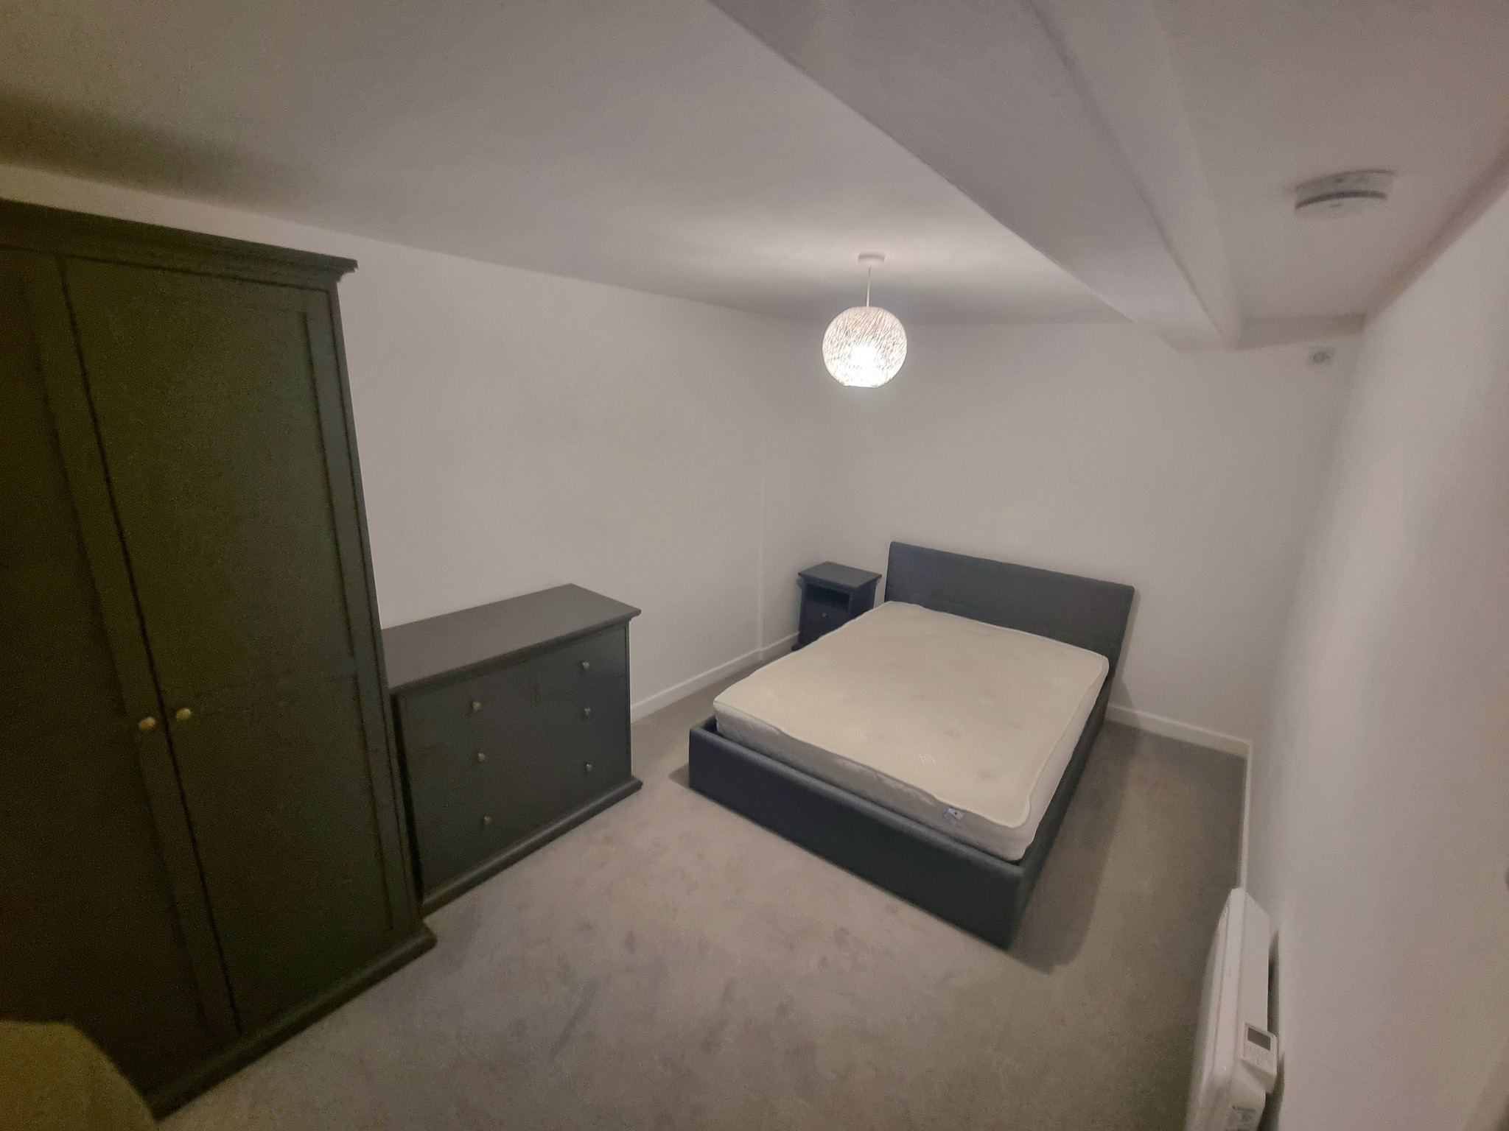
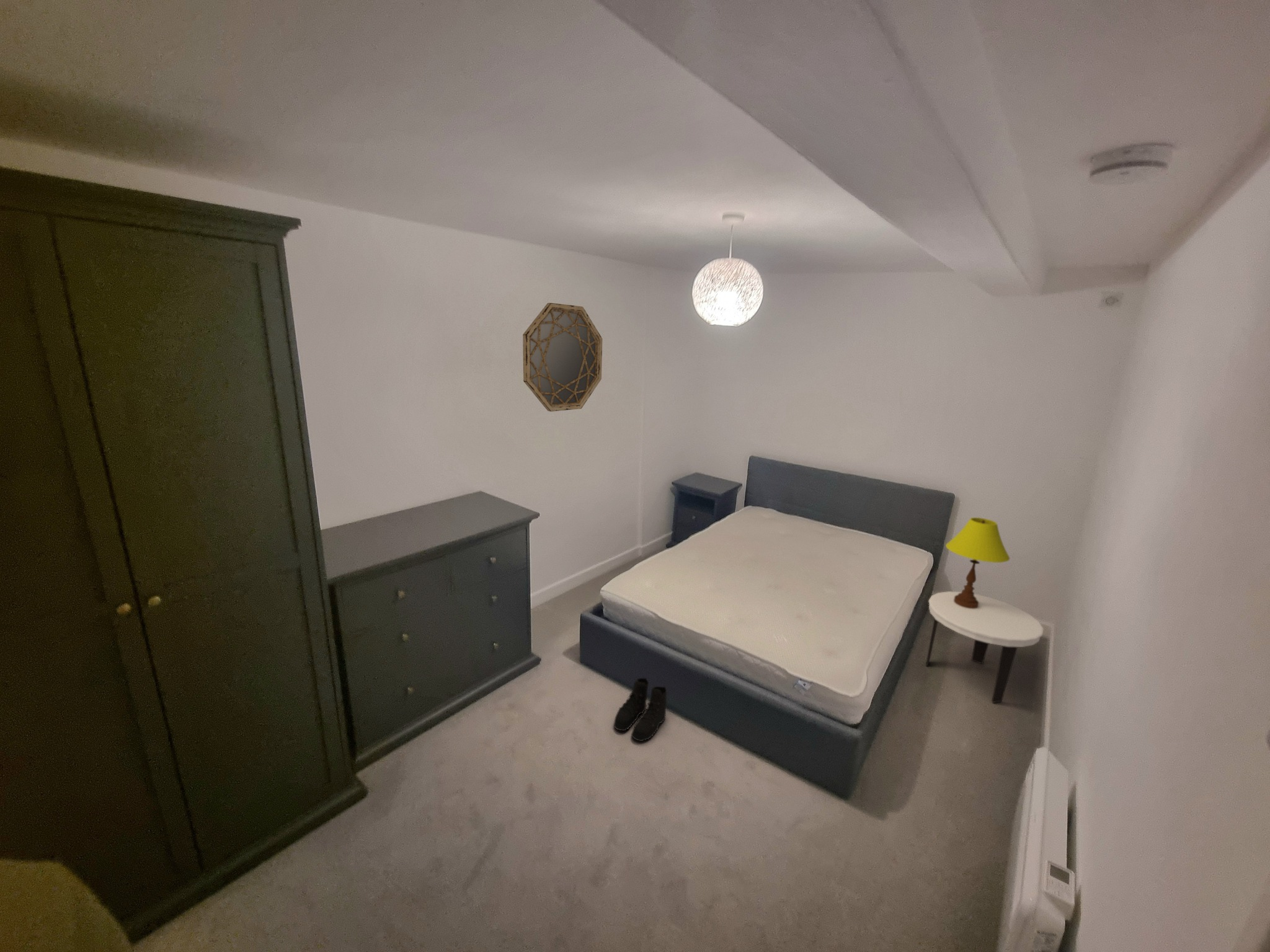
+ table lamp [945,517,1010,609]
+ home mirror [522,302,603,412]
+ boots [613,677,668,742]
+ side table [925,591,1044,703]
